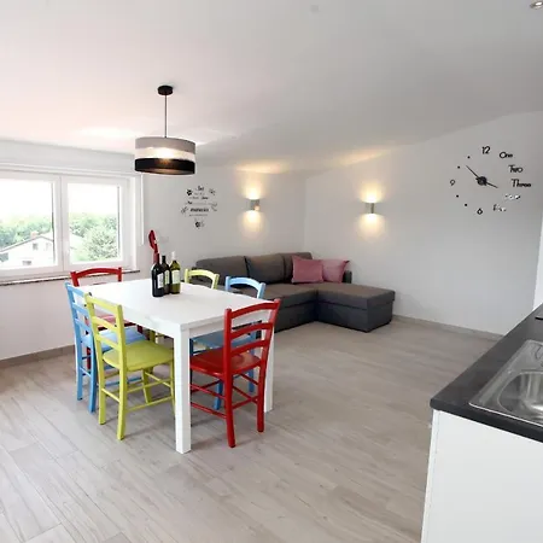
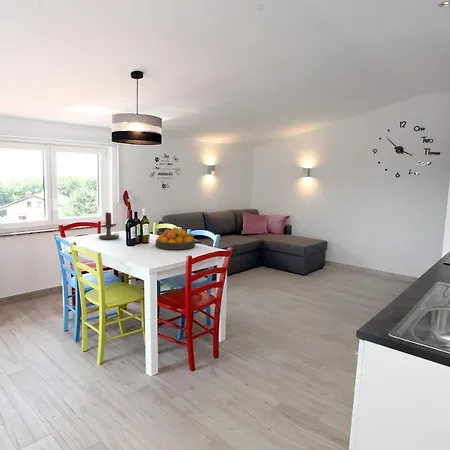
+ candle holder [98,212,120,240]
+ fruit bowl [154,226,197,250]
